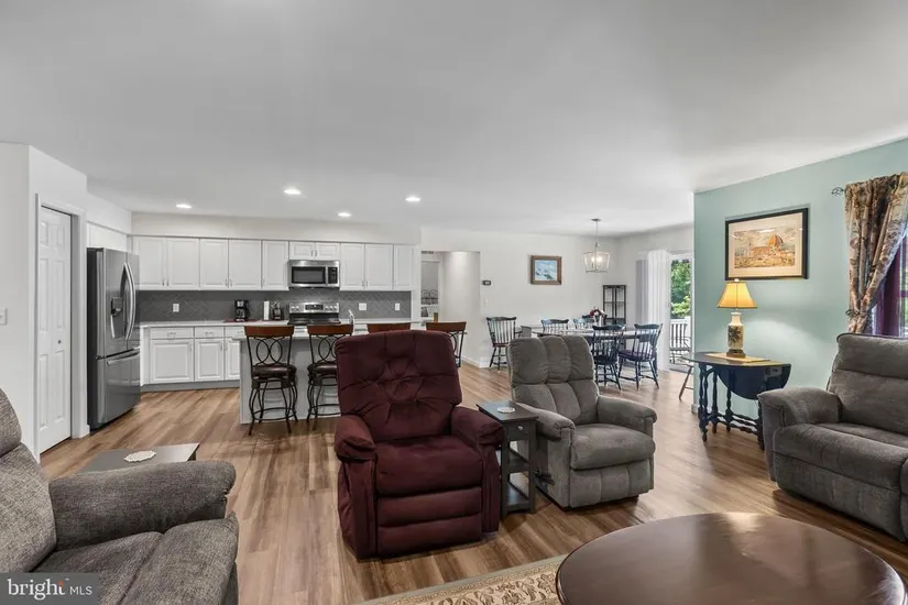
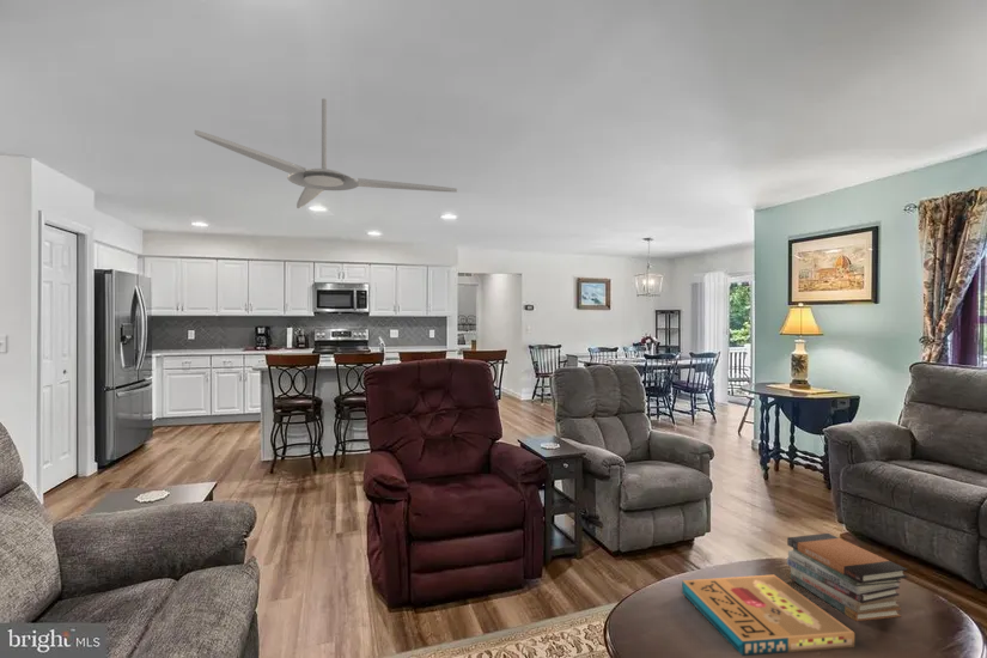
+ book stack [786,532,909,622]
+ pizza box [681,574,855,657]
+ ceiling fan [194,97,458,209]
